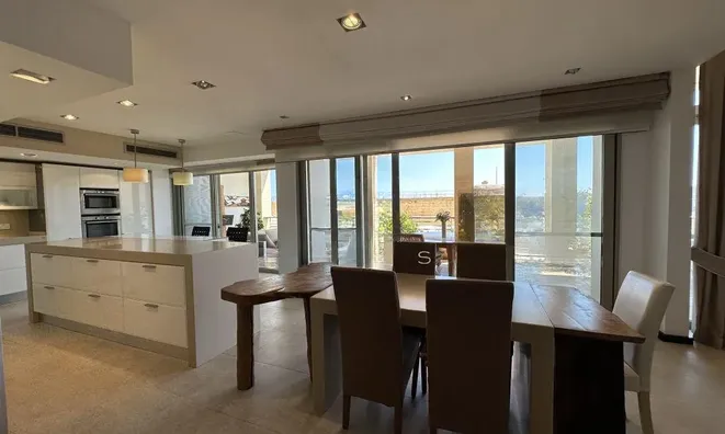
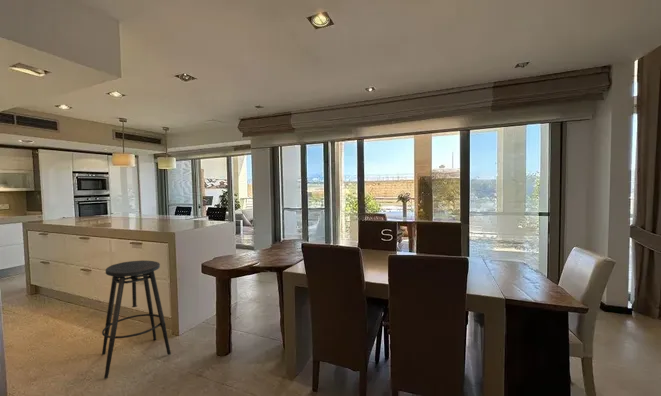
+ stool [101,259,172,380]
